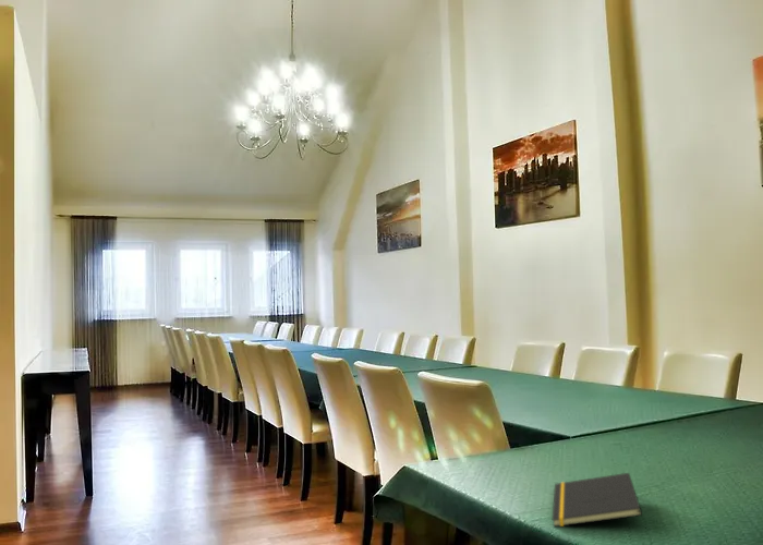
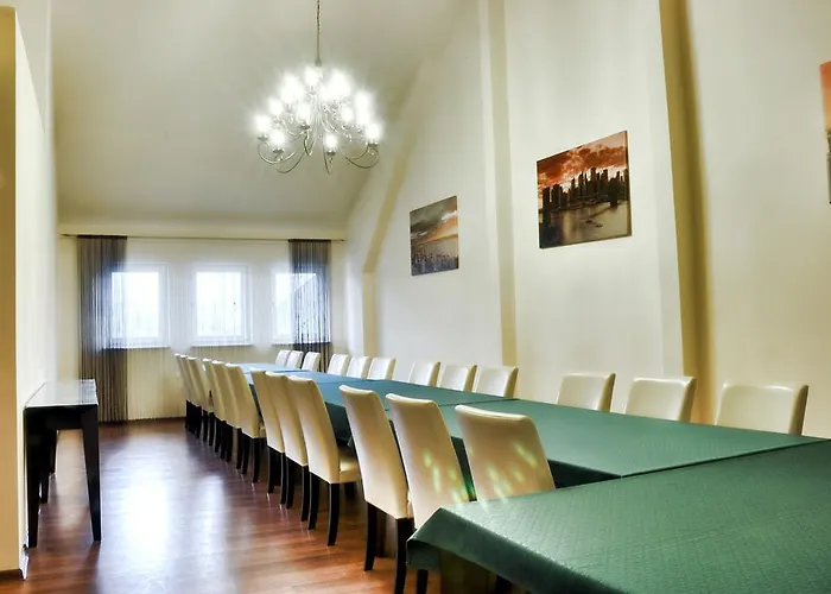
- notepad [552,472,643,528]
